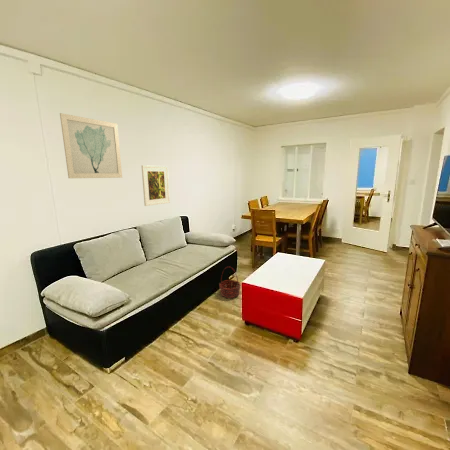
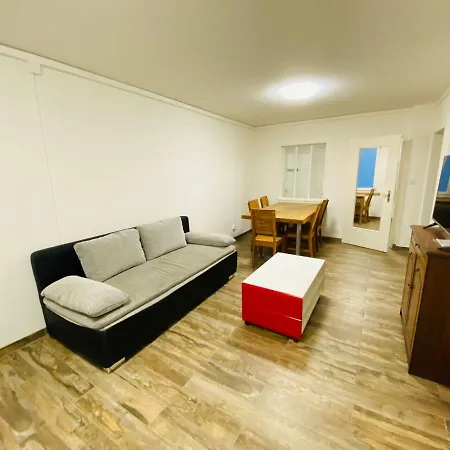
- wall art [59,112,123,179]
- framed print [141,164,171,207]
- basket [218,265,242,299]
